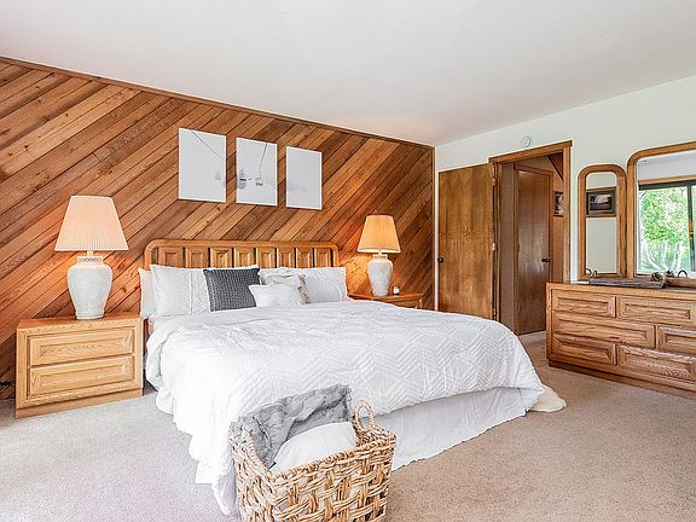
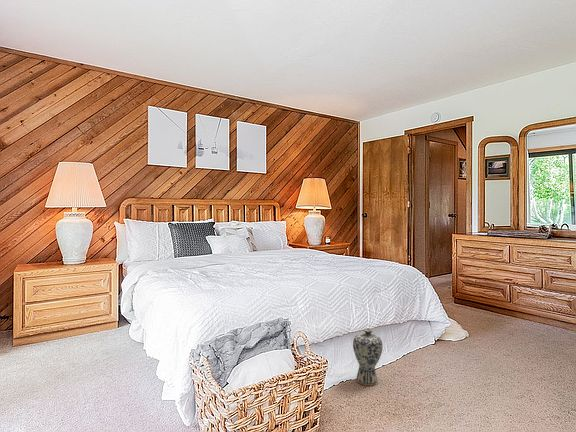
+ vase [352,328,384,387]
